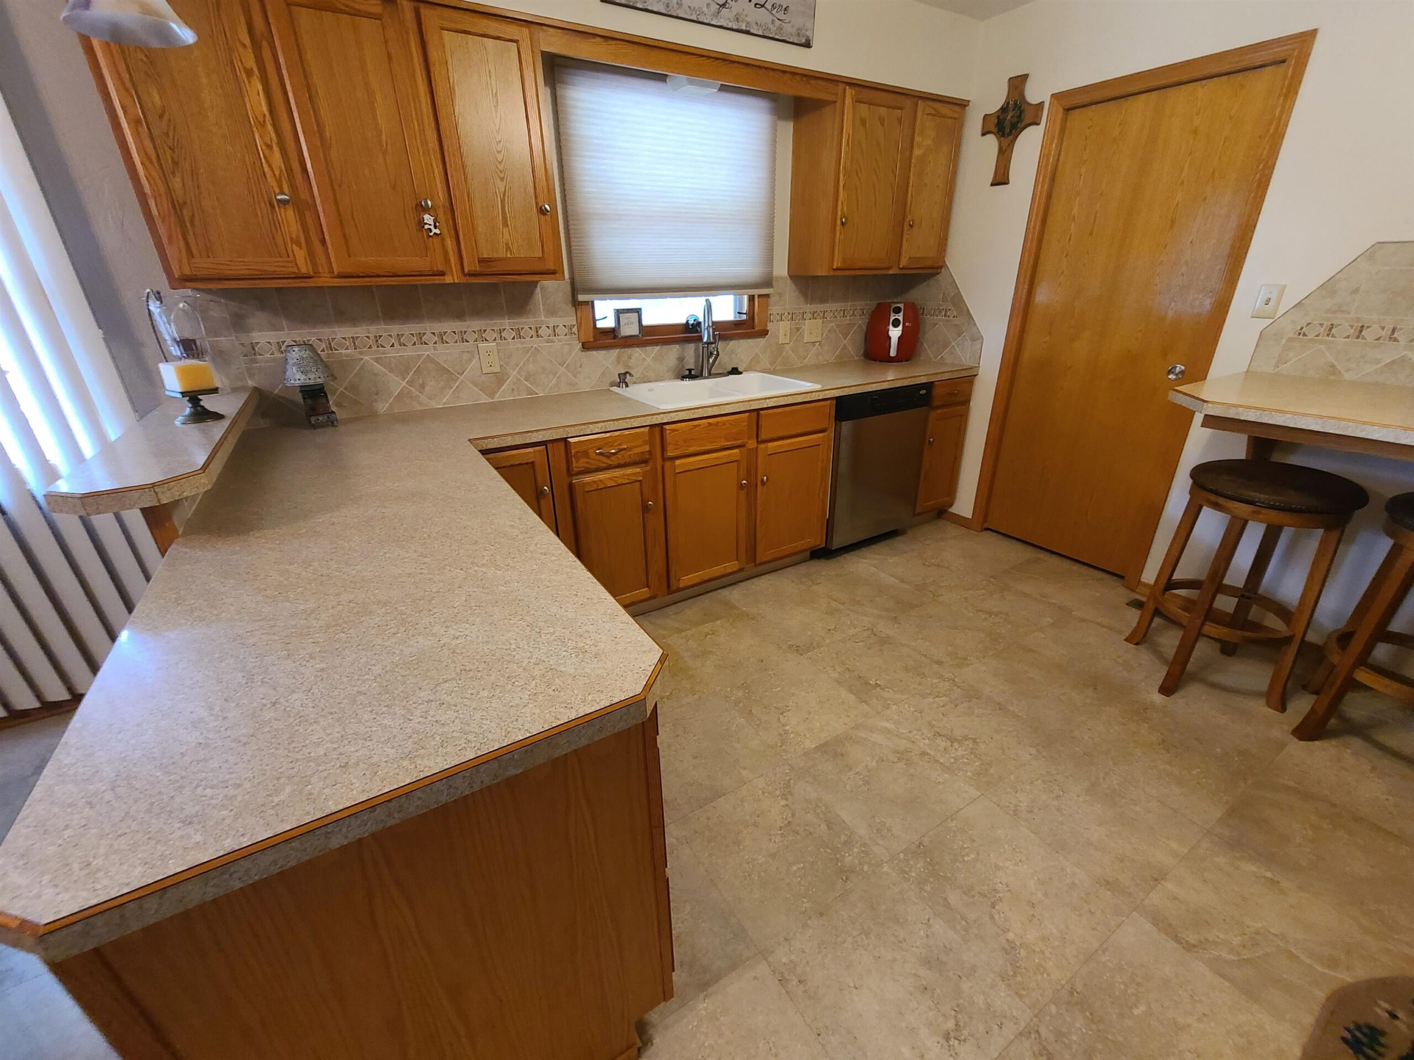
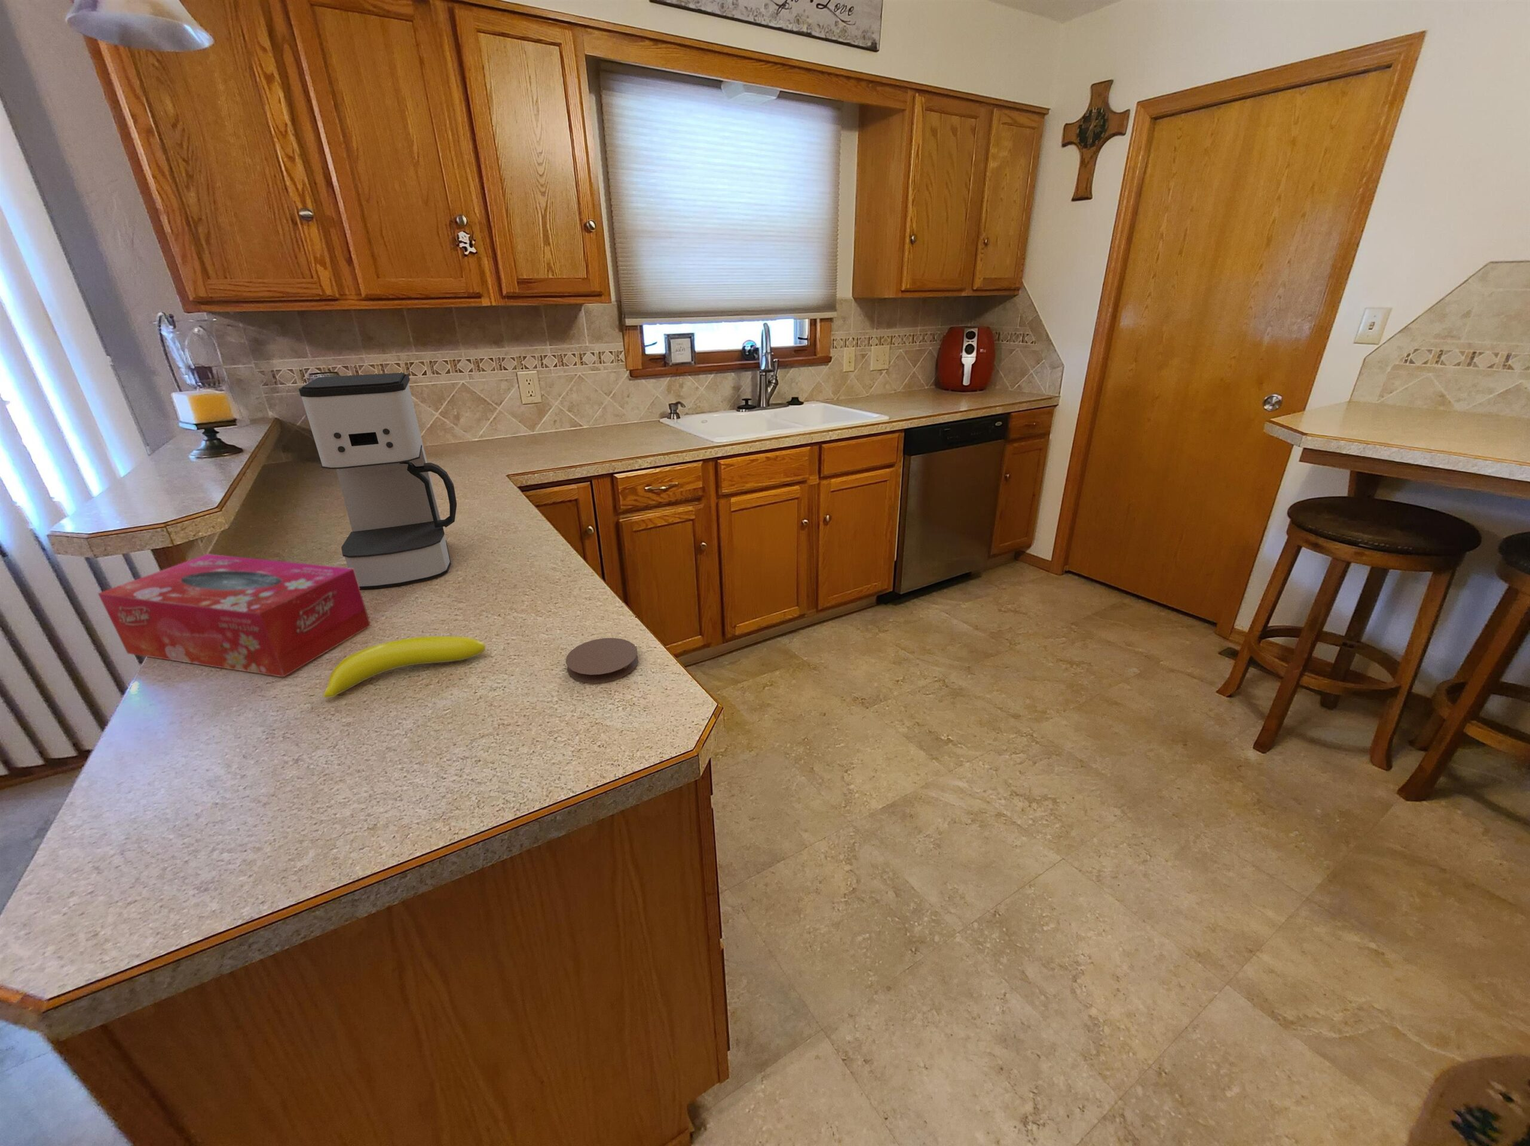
+ banana [323,636,486,698]
+ coaster [565,638,639,684]
+ coffee maker [299,372,458,590]
+ tissue box [98,554,371,678]
